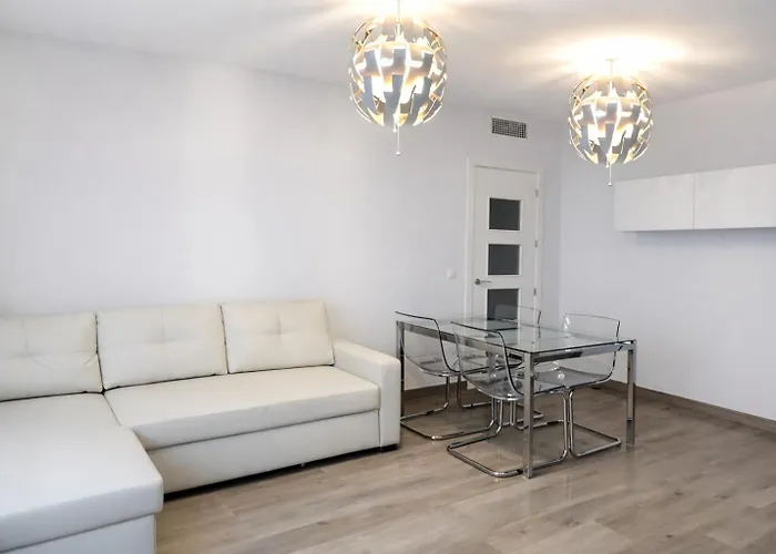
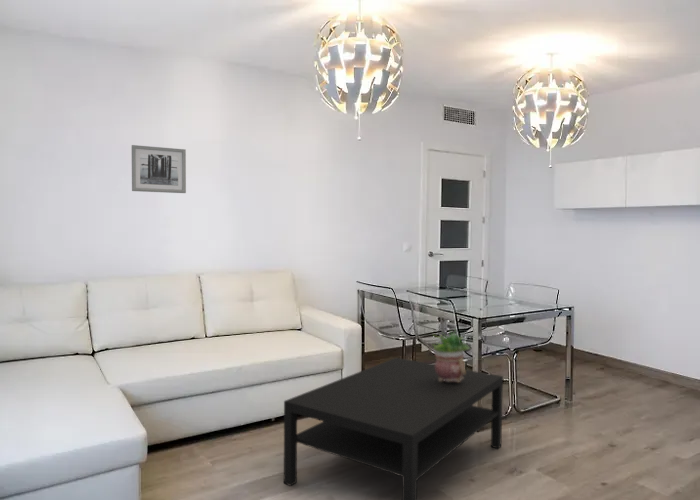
+ potted plant [431,329,471,382]
+ wall art [131,144,187,194]
+ coffee table [283,357,504,500]
